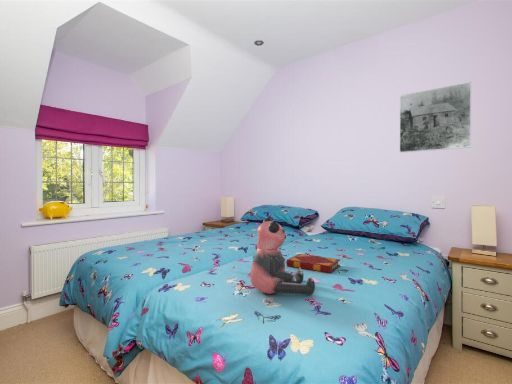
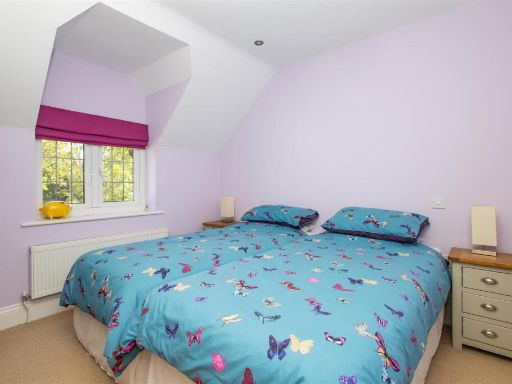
- hardback book [286,253,341,274]
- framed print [399,81,472,154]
- bear [249,217,316,295]
